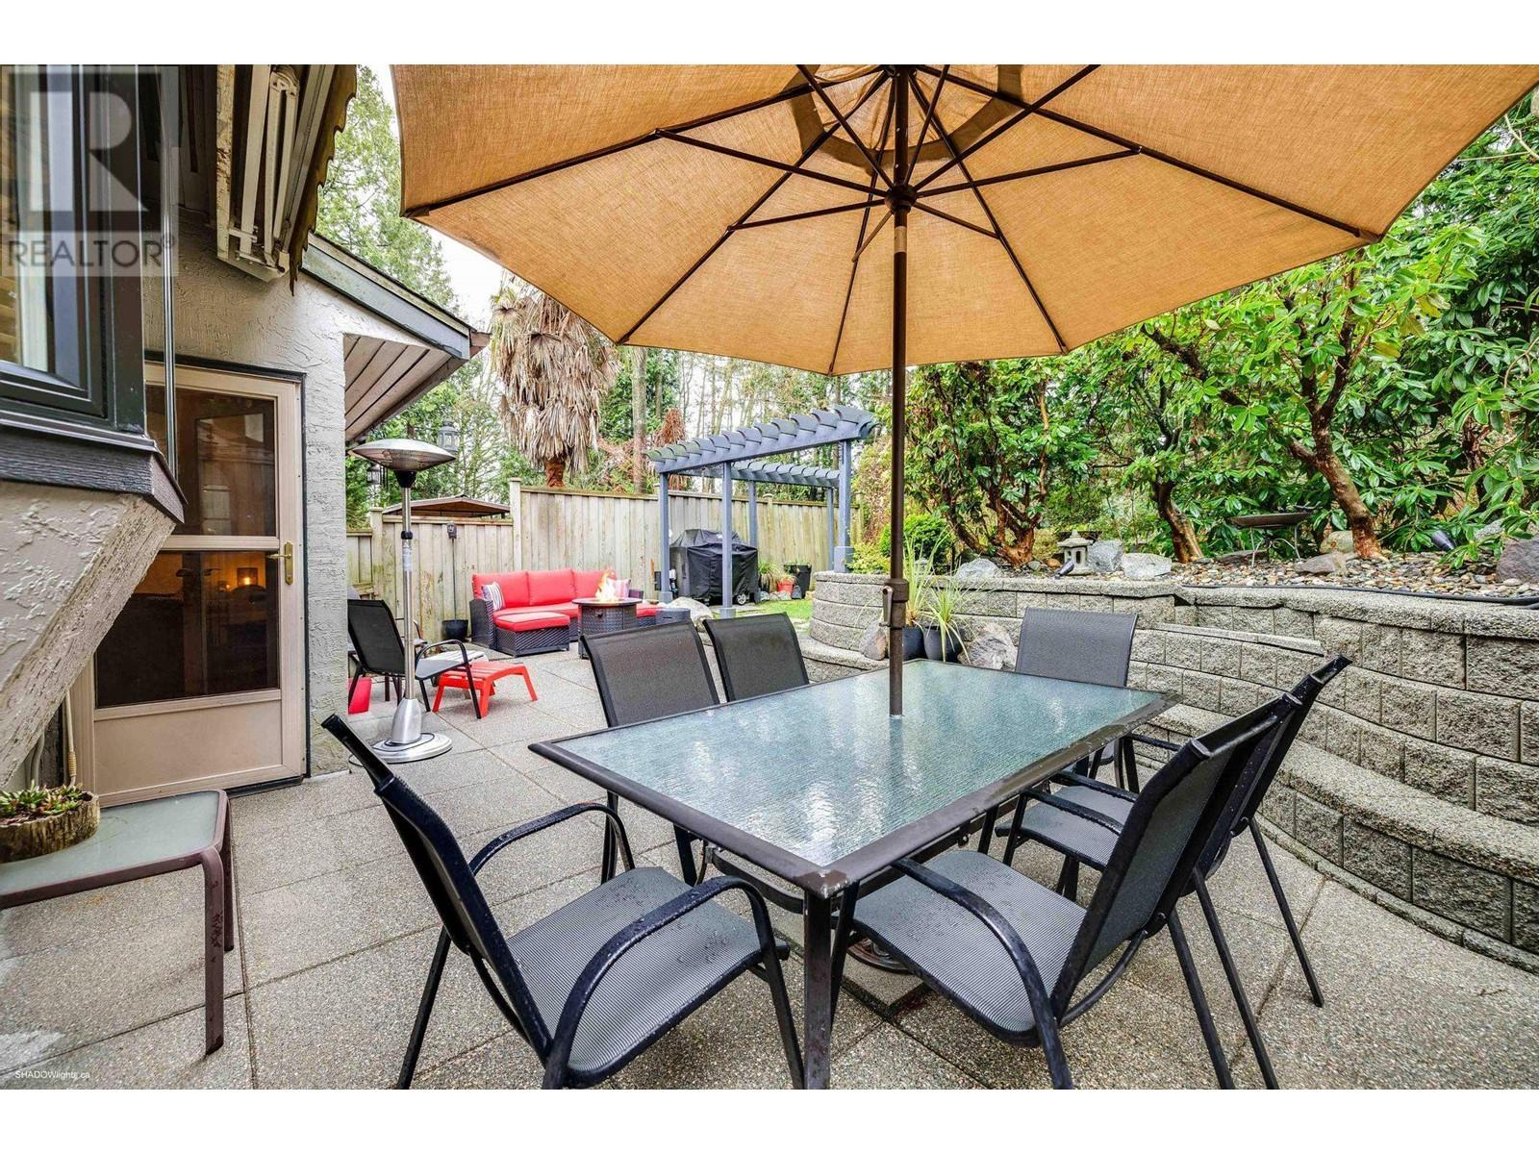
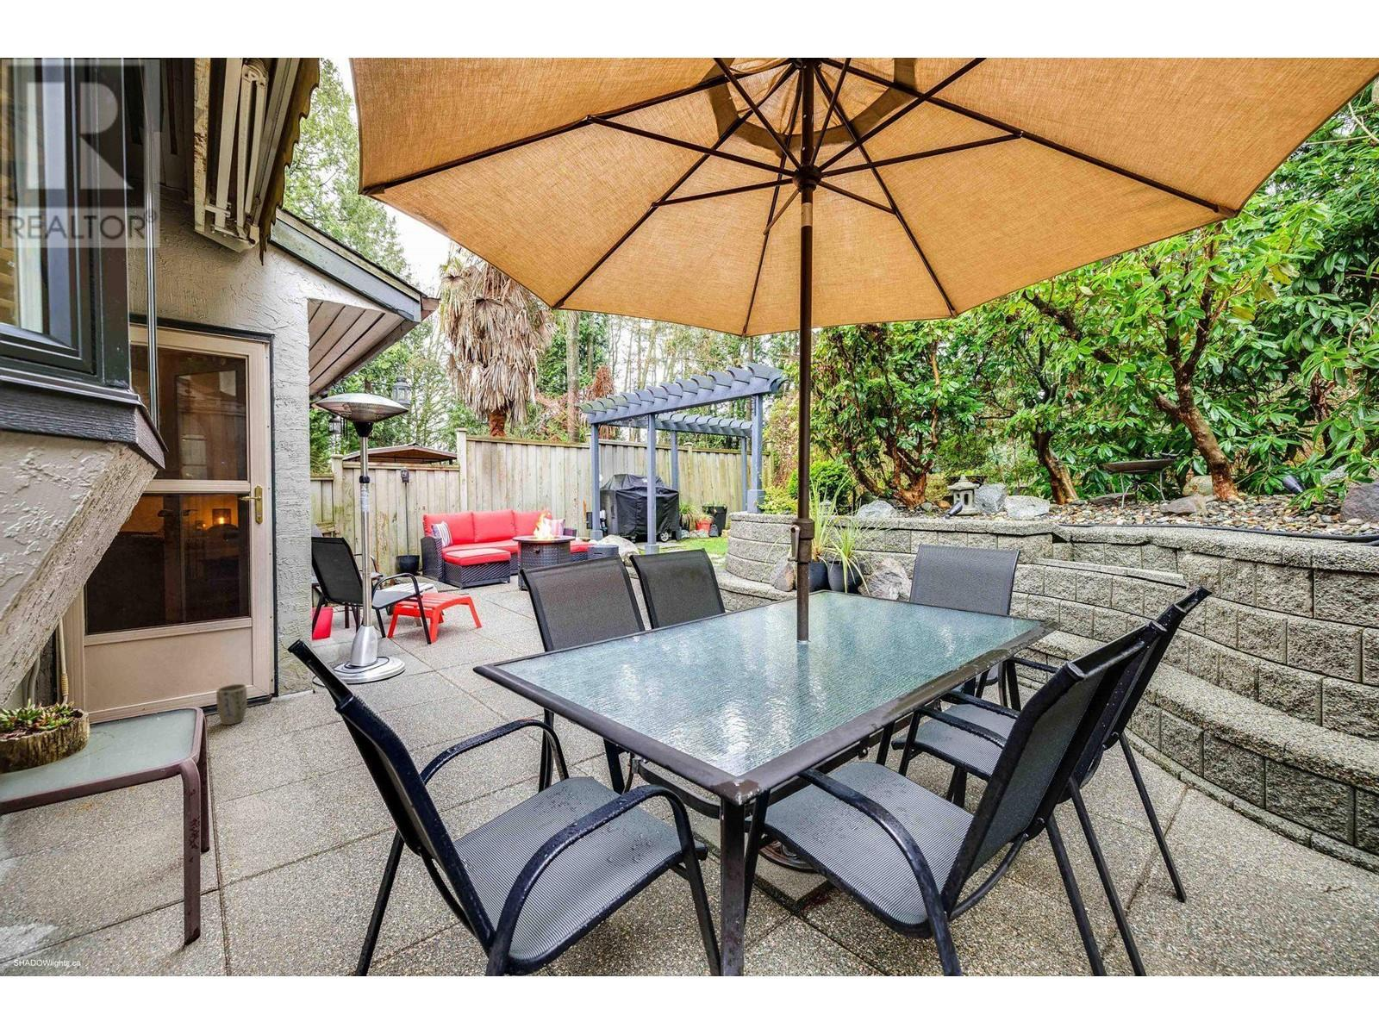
+ plant pot [215,683,249,726]
